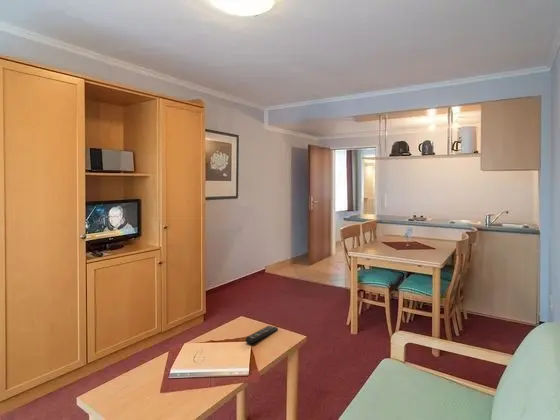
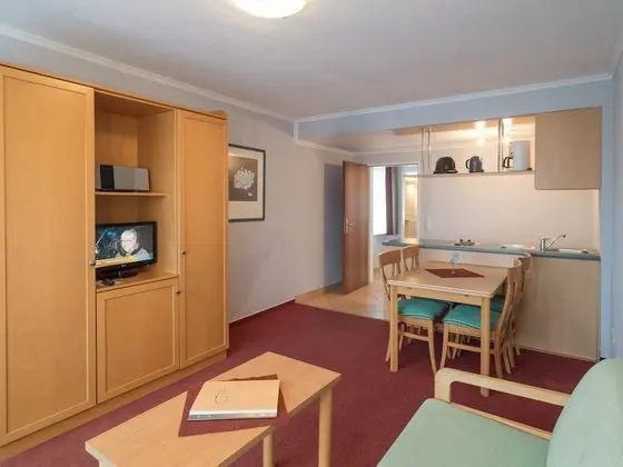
- remote control [245,325,279,345]
